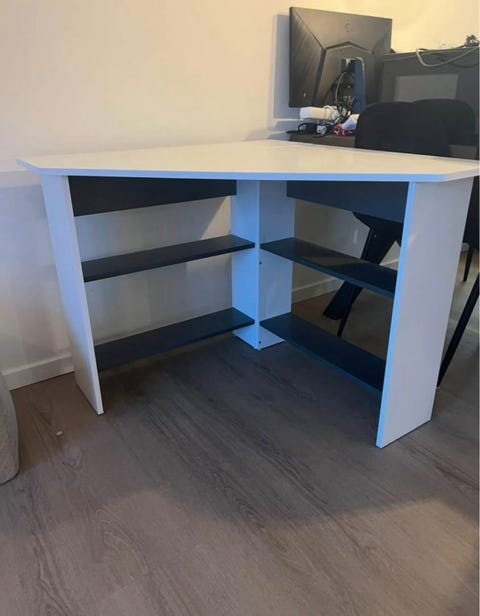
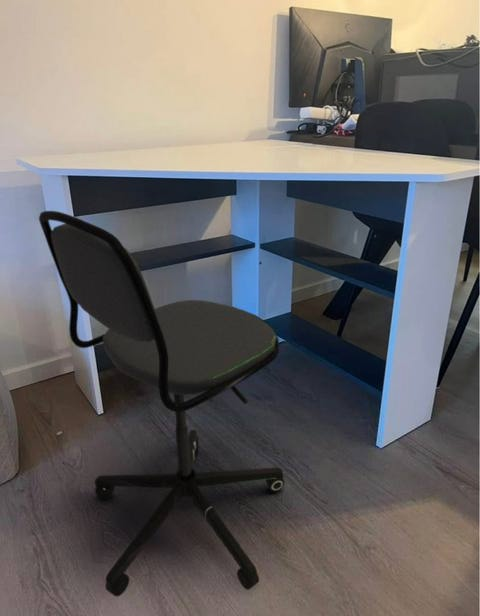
+ office chair [38,210,286,598]
